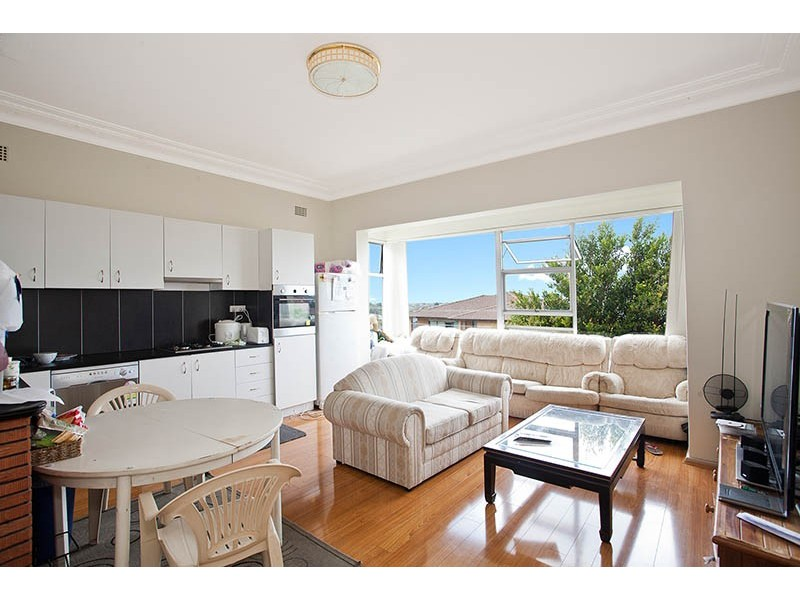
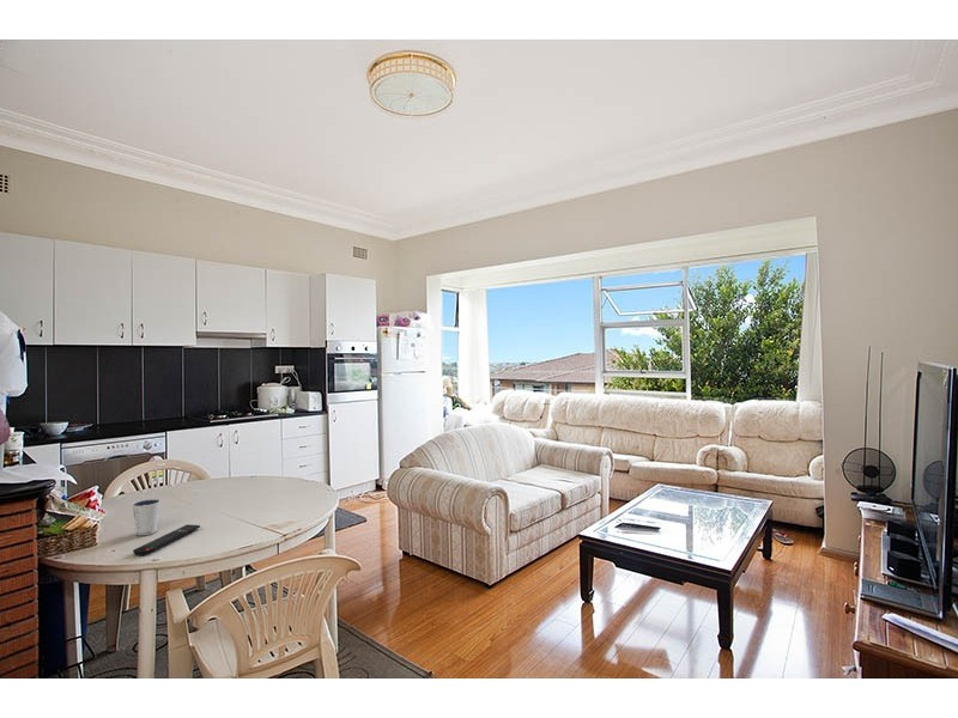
+ remote control [132,523,201,556]
+ dixie cup [131,498,162,536]
